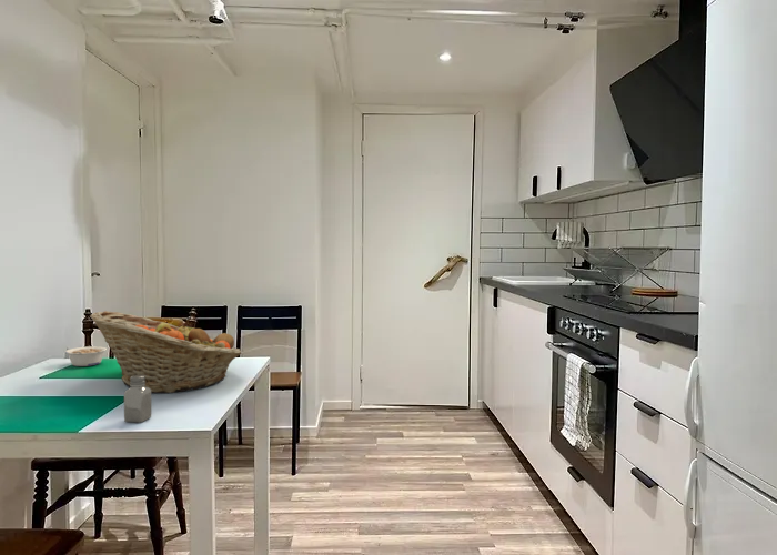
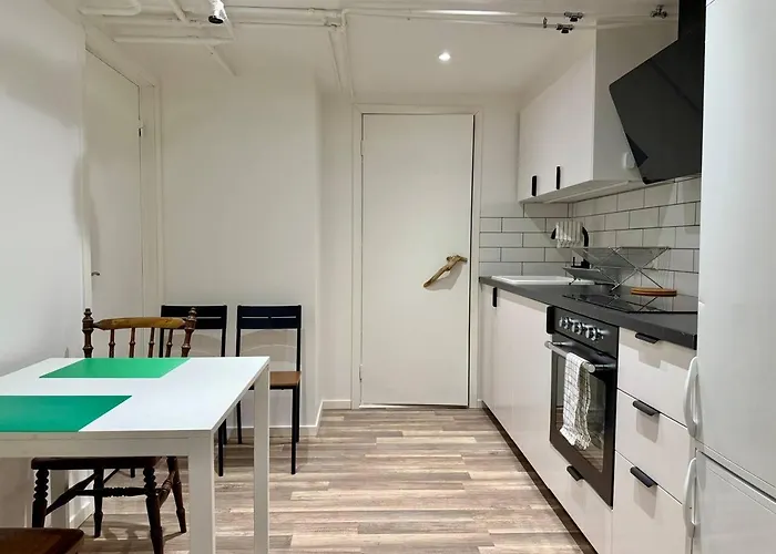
- legume [64,345,108,367]
- fruit basket [89,310,242,394]
- saltshaker [123,375,153,423]
